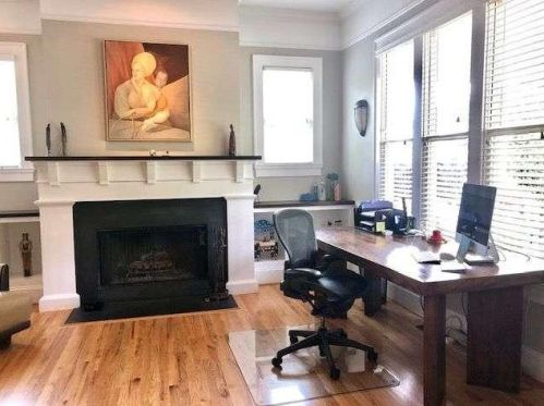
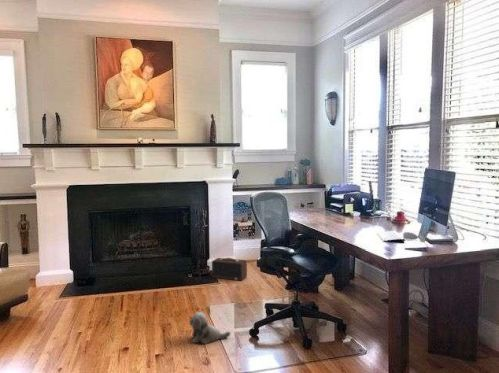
+ speaker [211,257,248,282]
+ plush toy [188,311,232,345]
